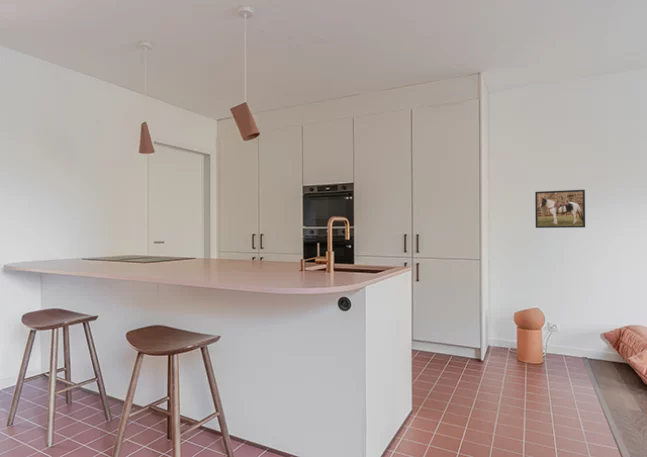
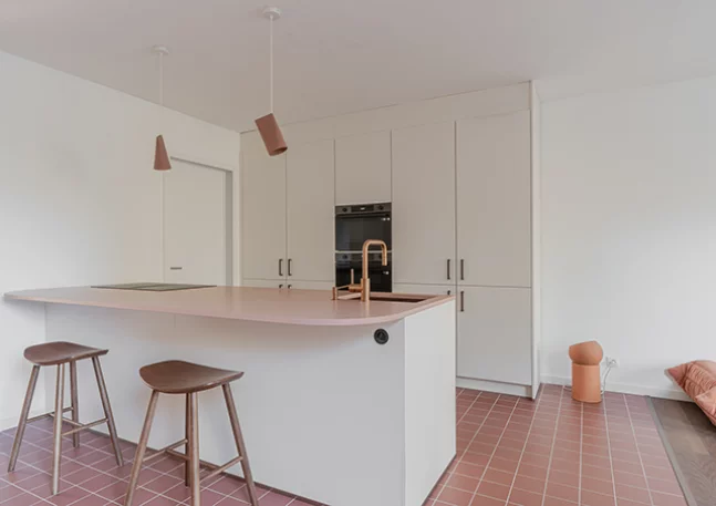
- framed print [534,189,586,229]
